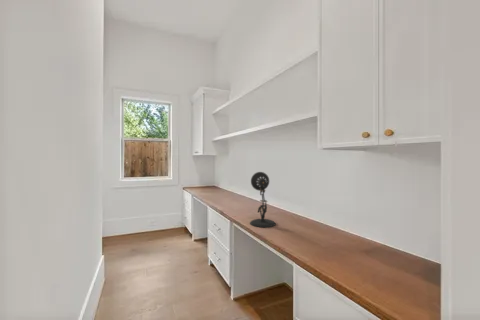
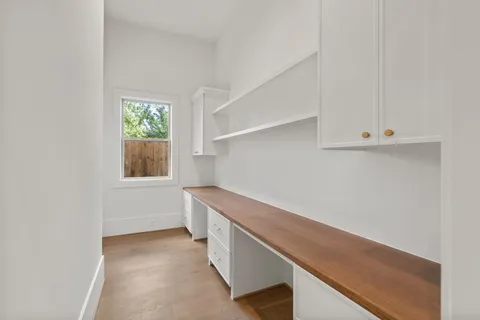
- desk lamp [249,171,277,228]
